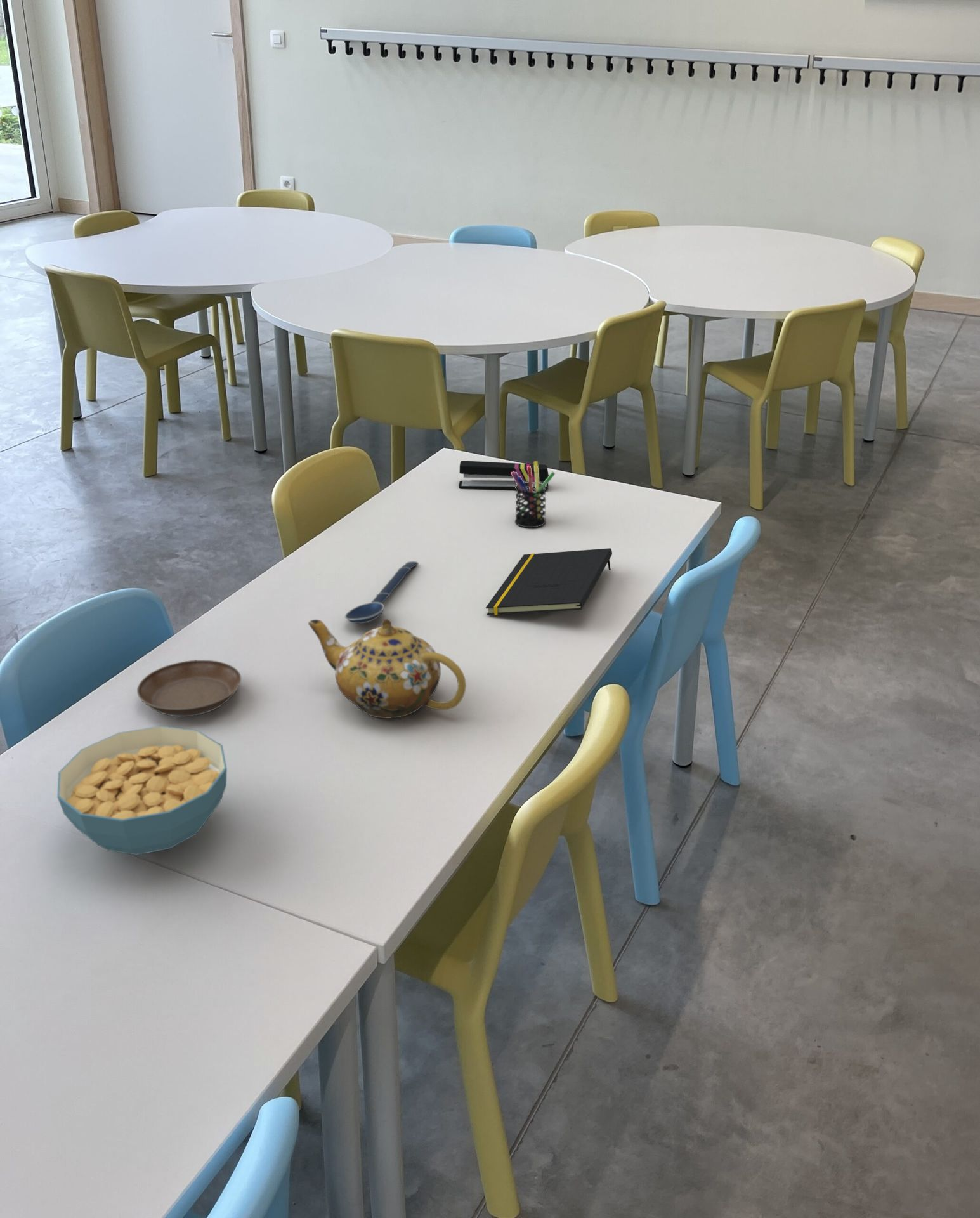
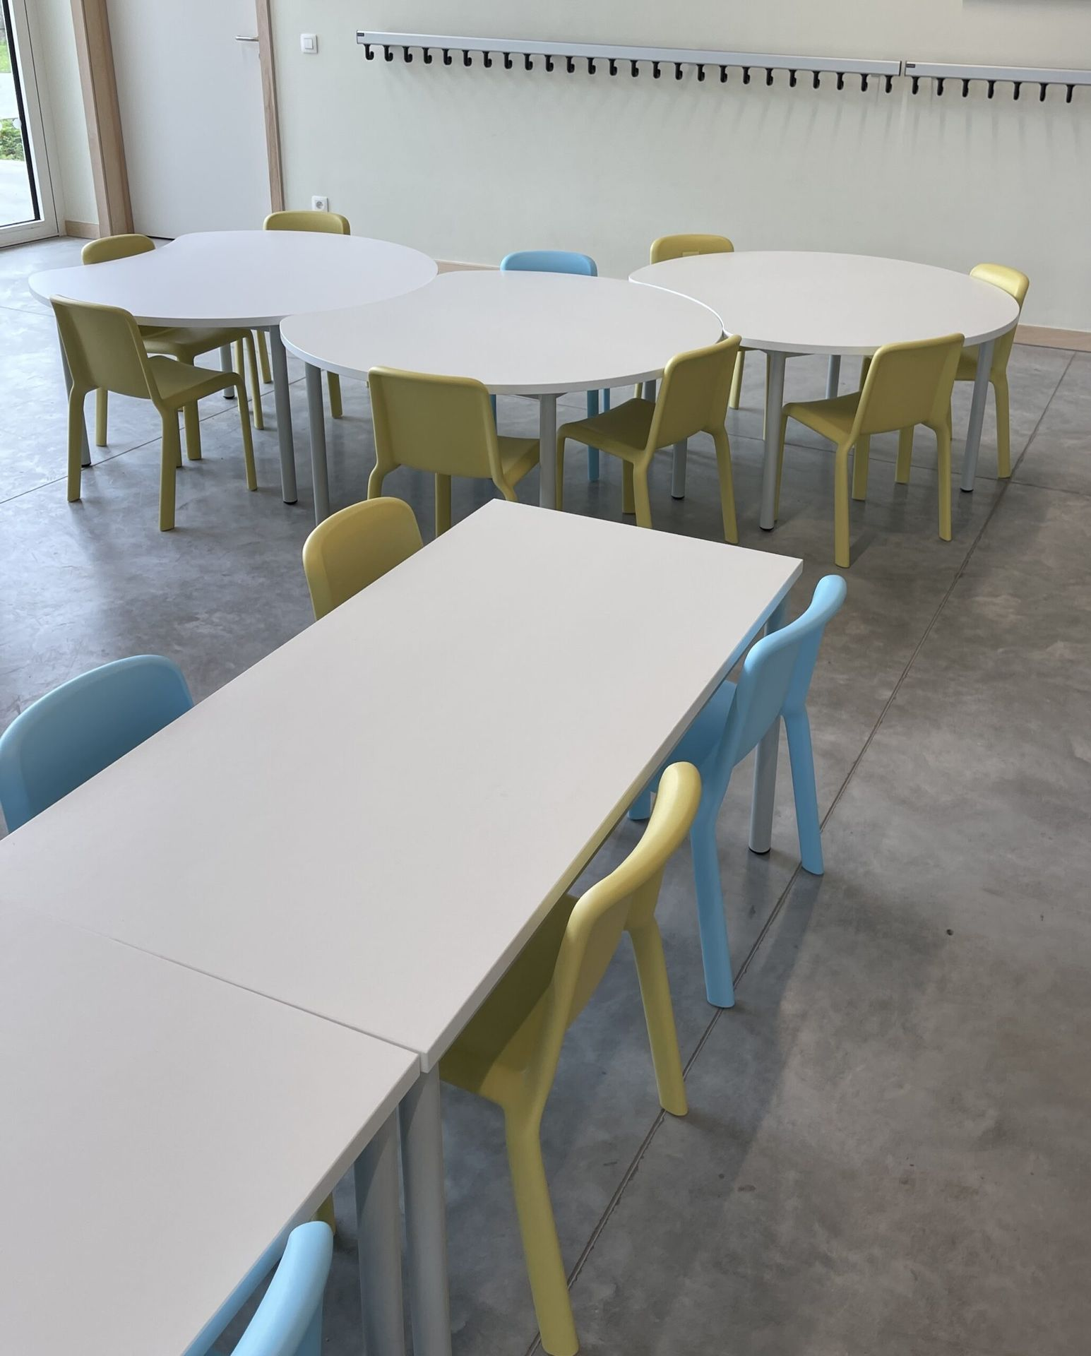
- stapler [458,460,549,490]
- saucer [136,660,242,717]
- teapot [308,619,467,719]
- pen holder [511,461,556,528]
- spoon [344,561,419,625]
- cereal bowl [56,725,228,856]
- notepad [485,547,613,615]
